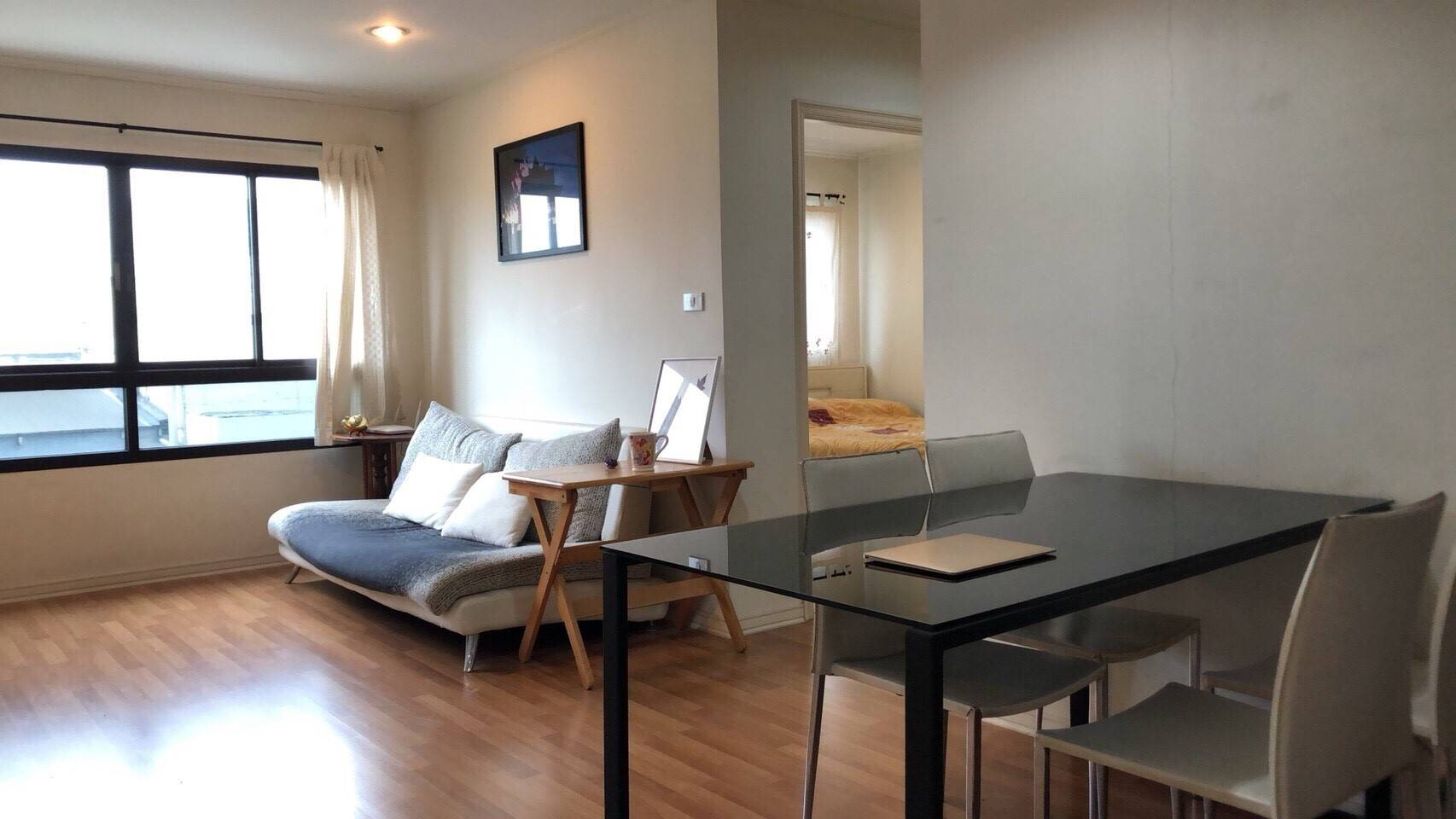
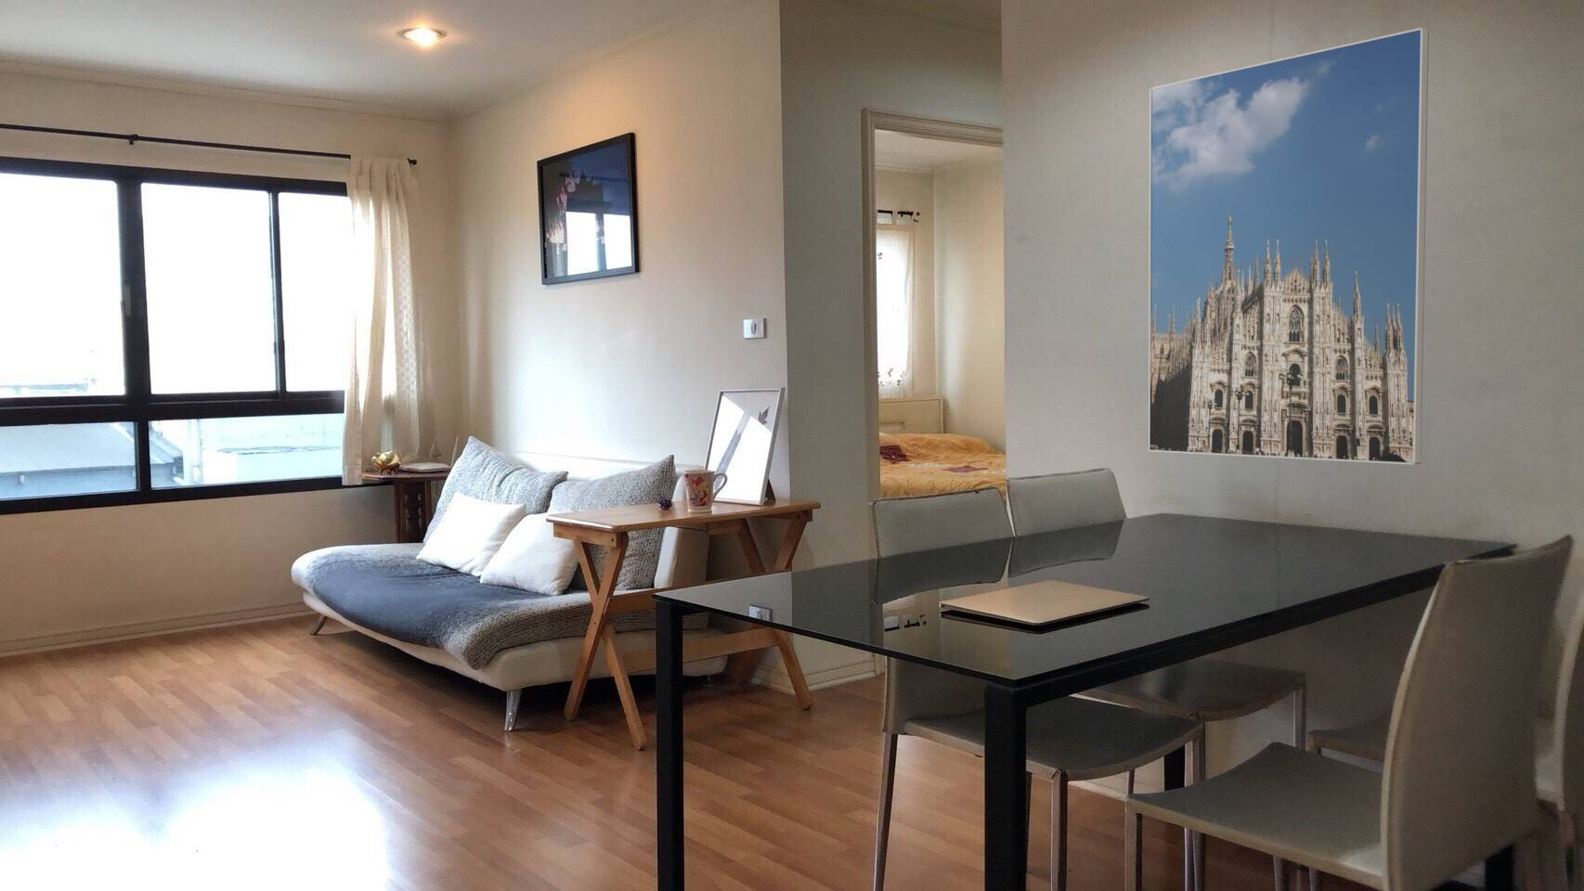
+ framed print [1148,27,1430,466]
